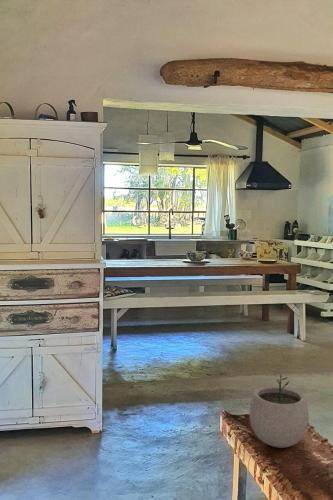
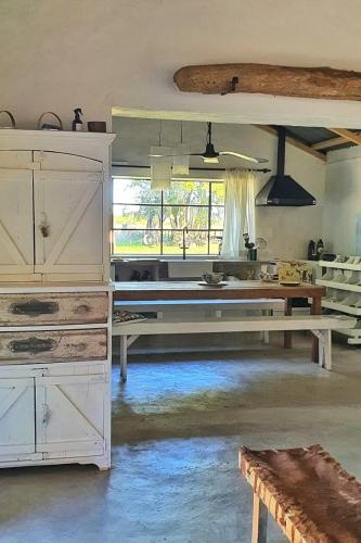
- plant pot [248,373,310,449]
